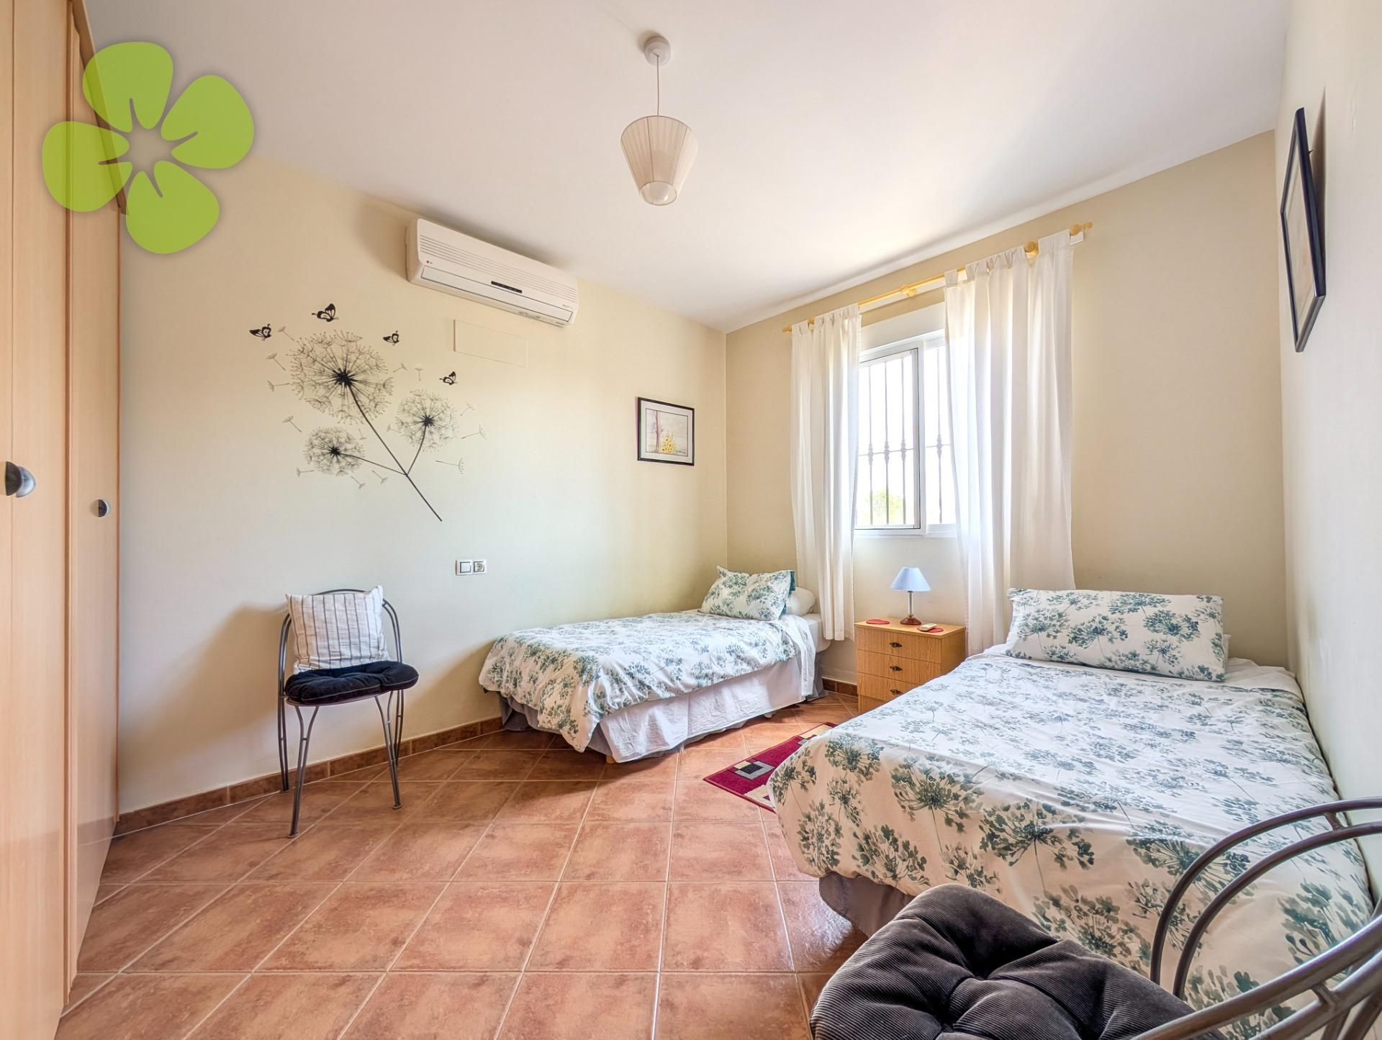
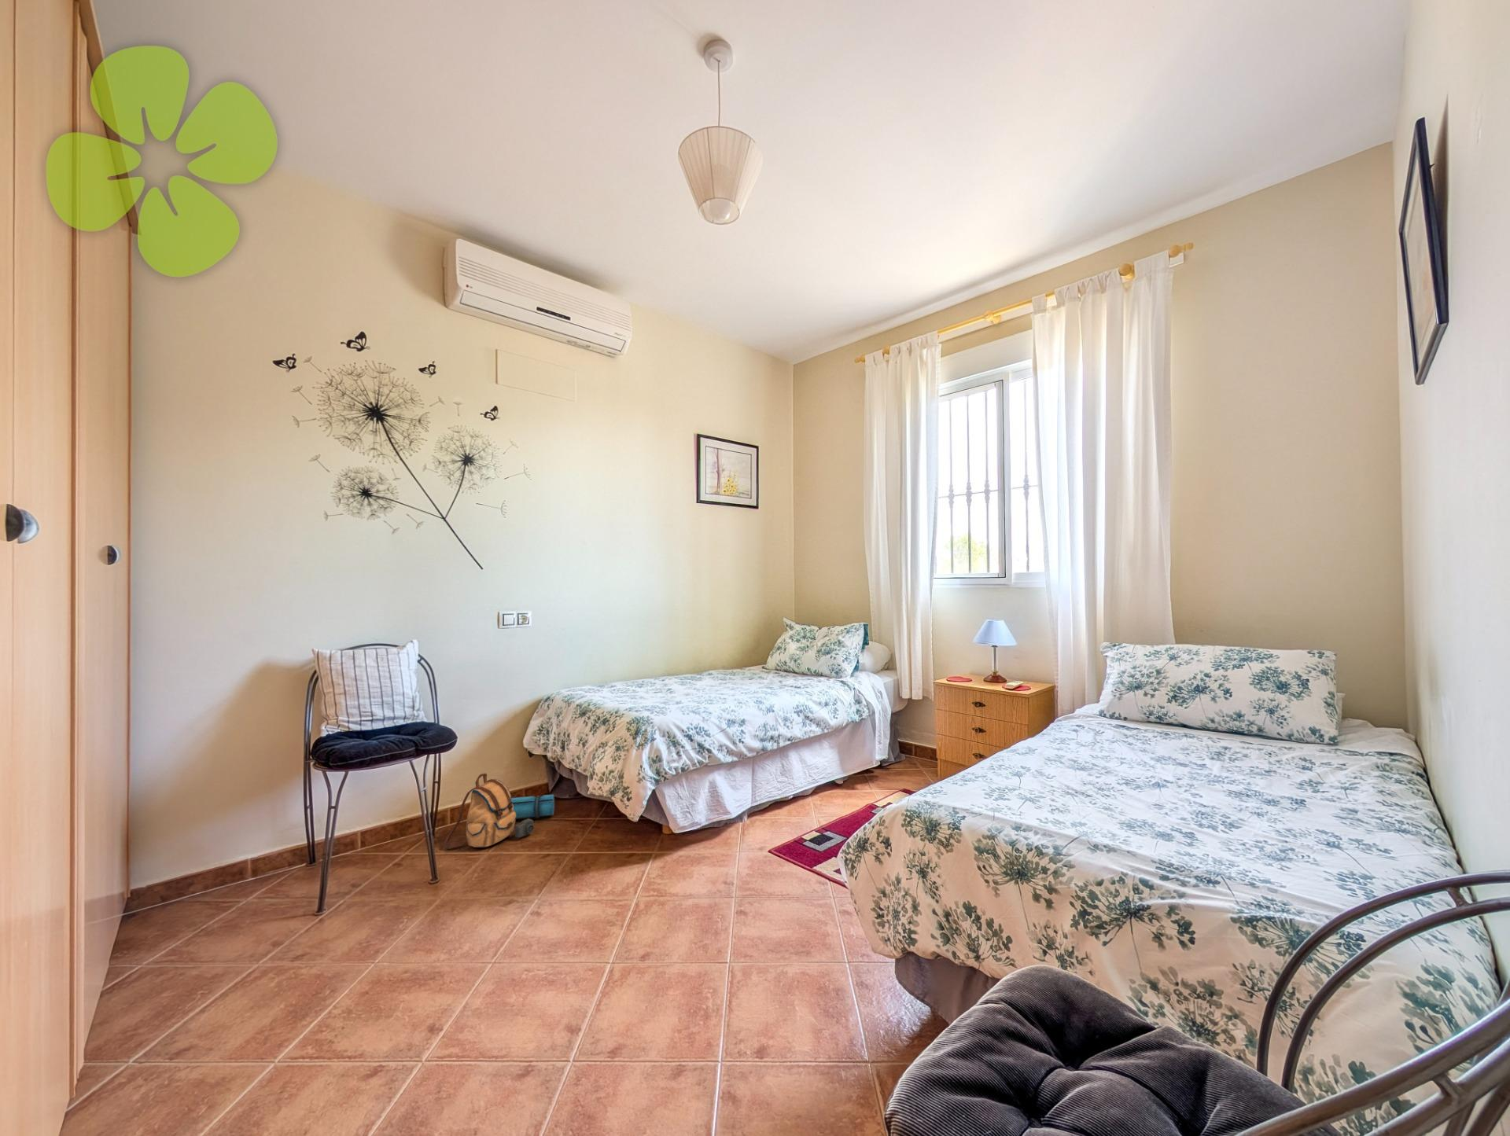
+ backpack [442,773,555,850]
